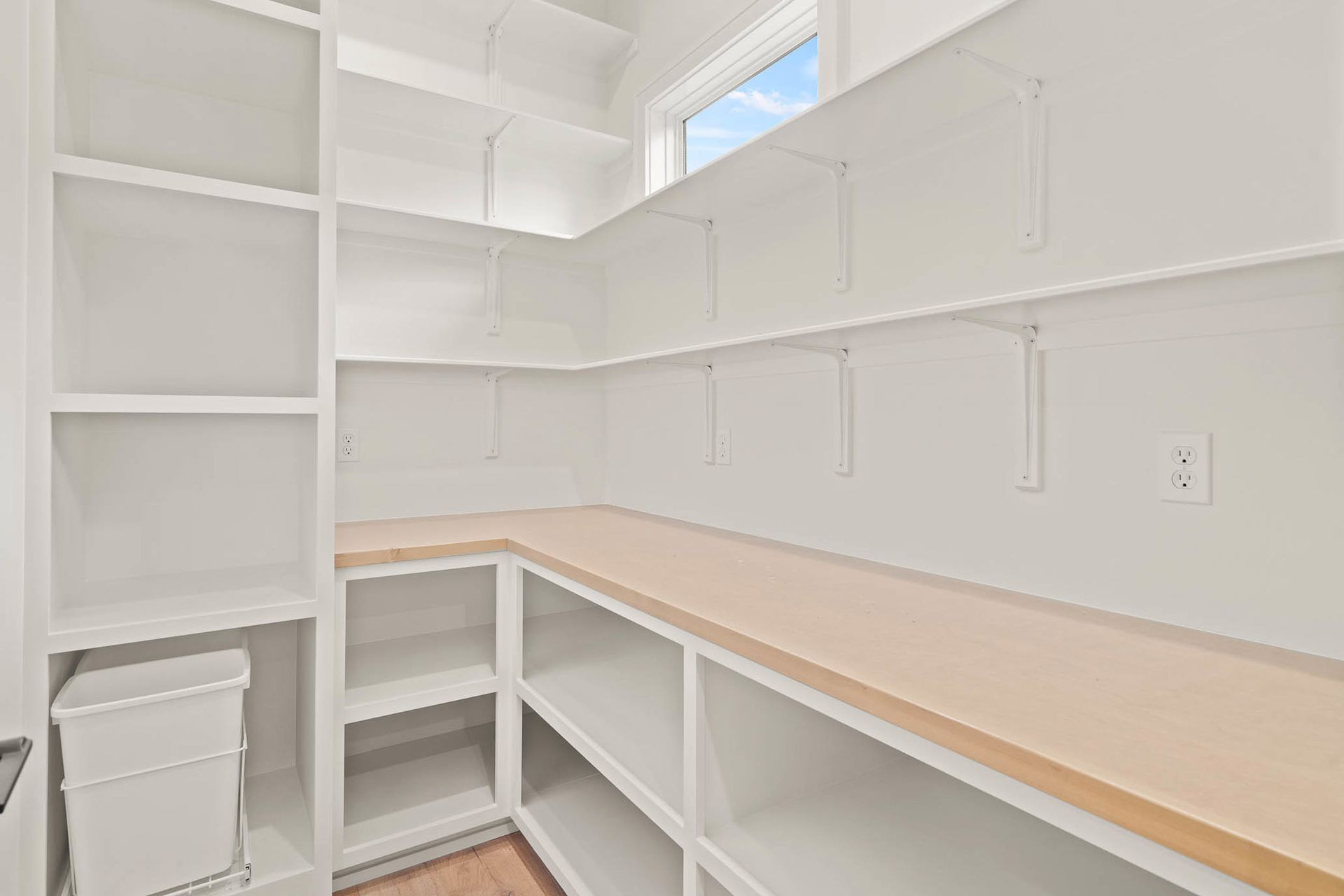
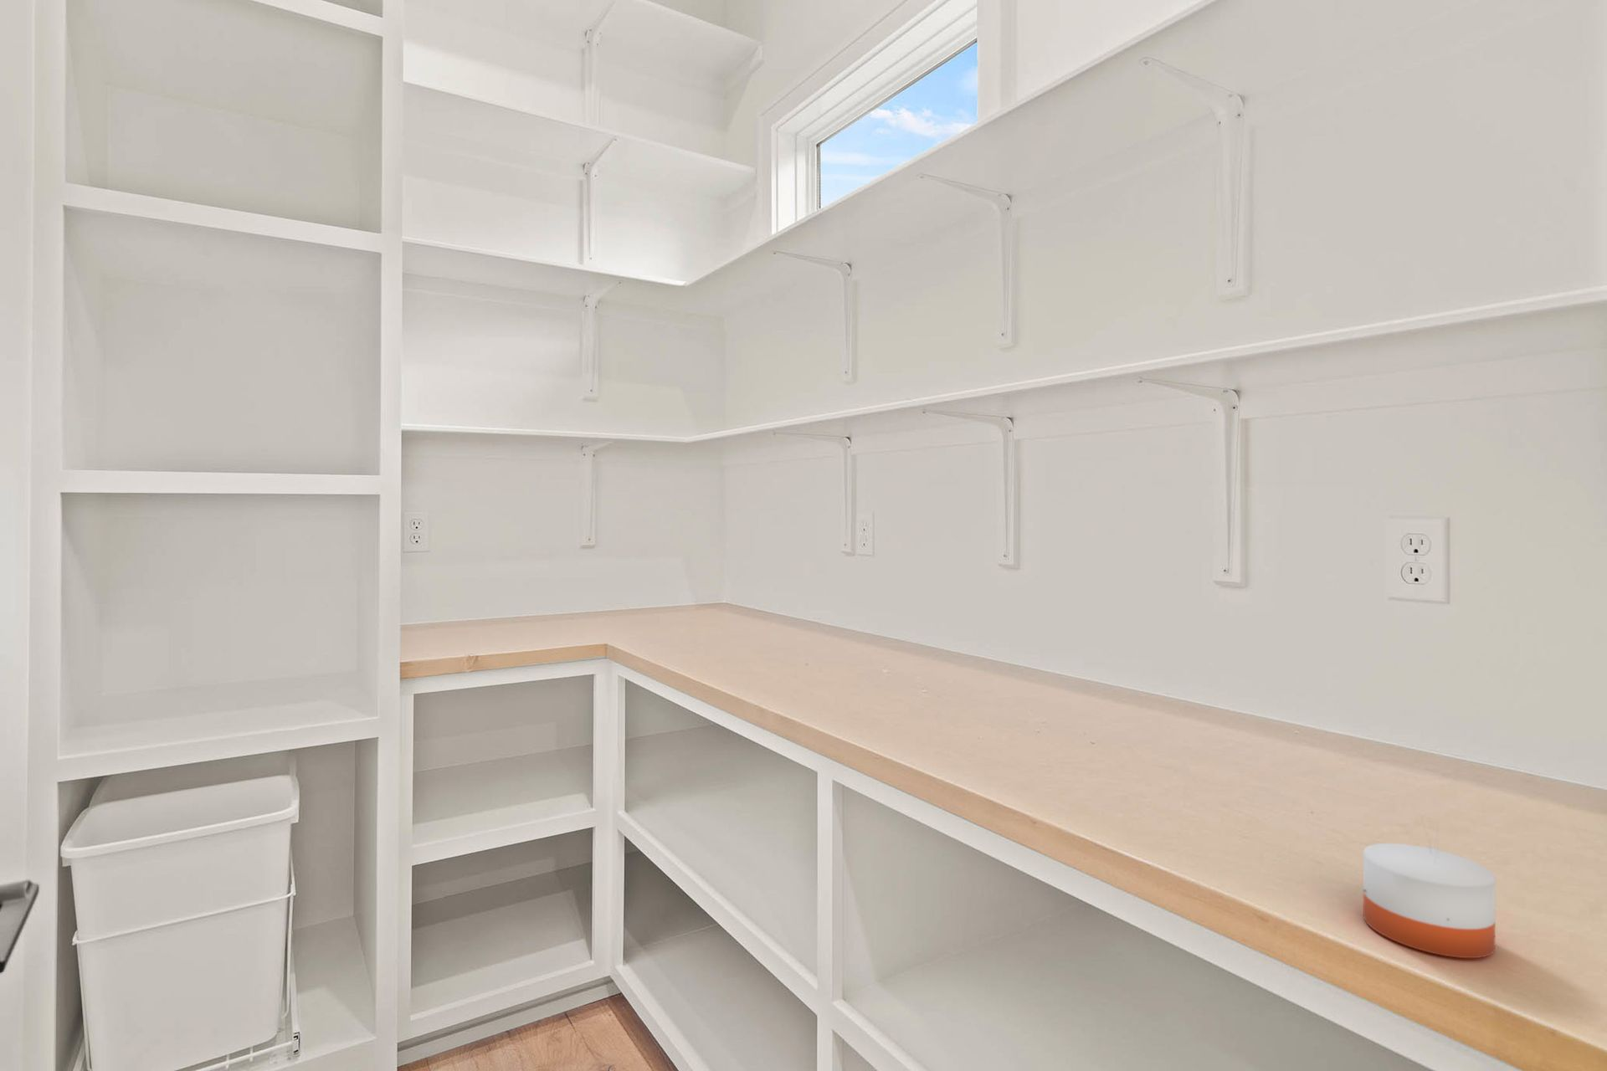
+ candle [1363,819,1496,959]
